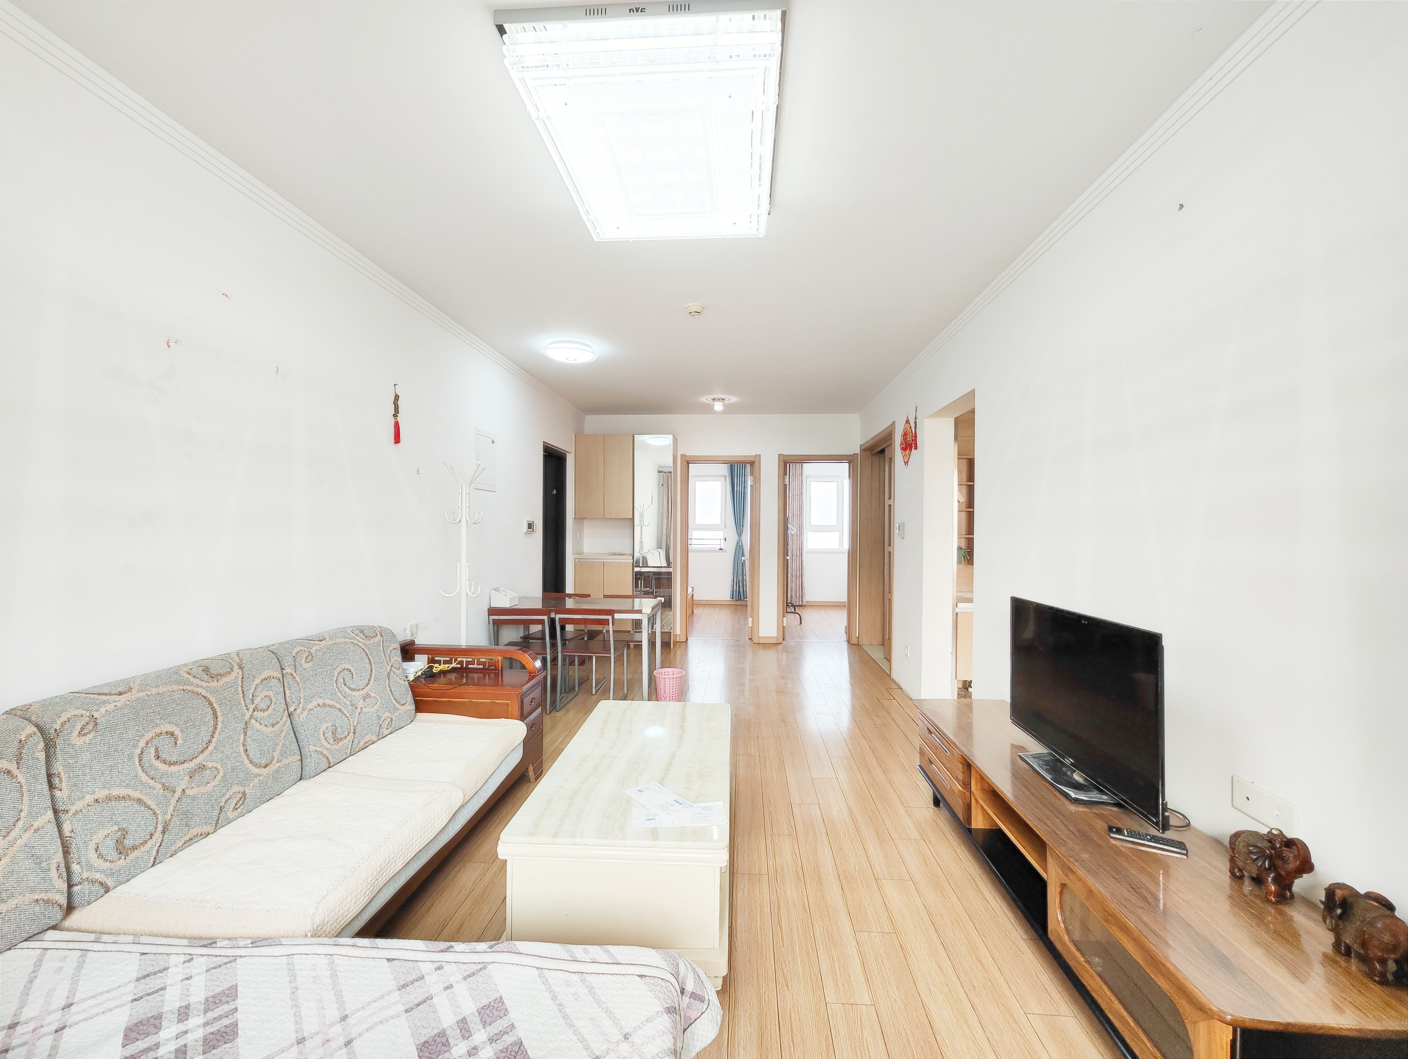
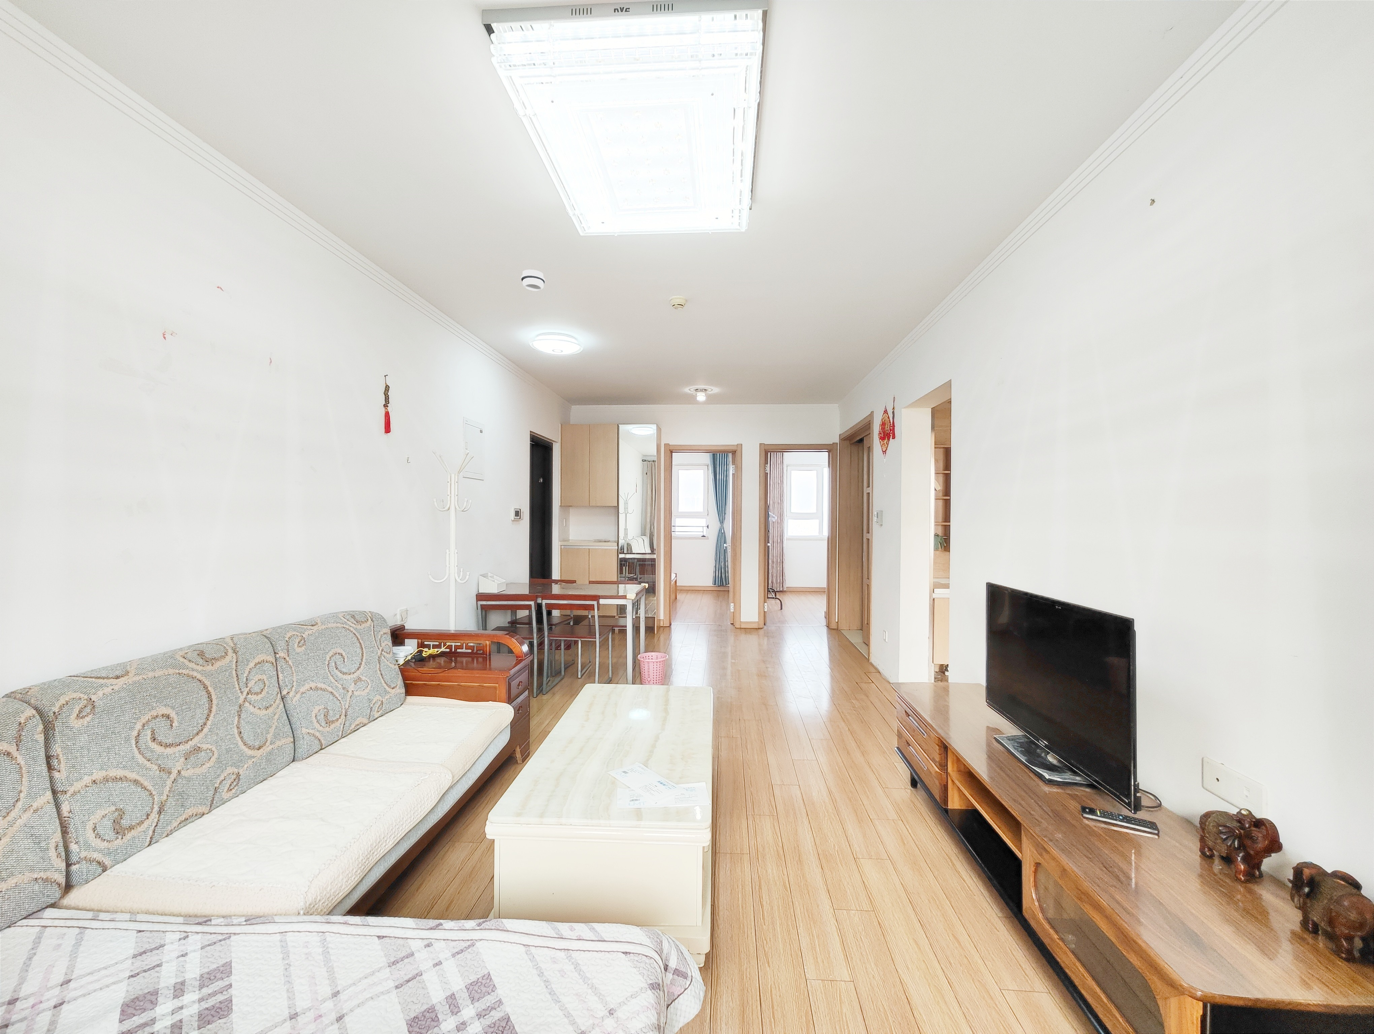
+ smoke detector [520,269,545,291]
